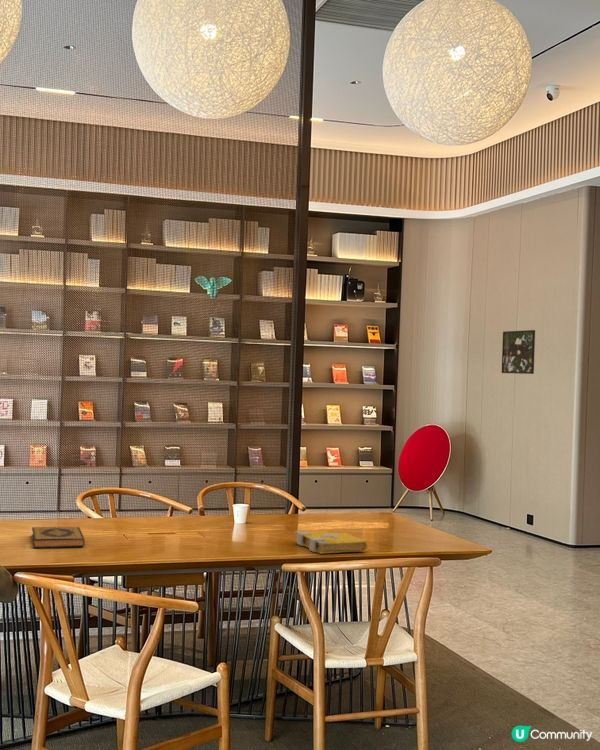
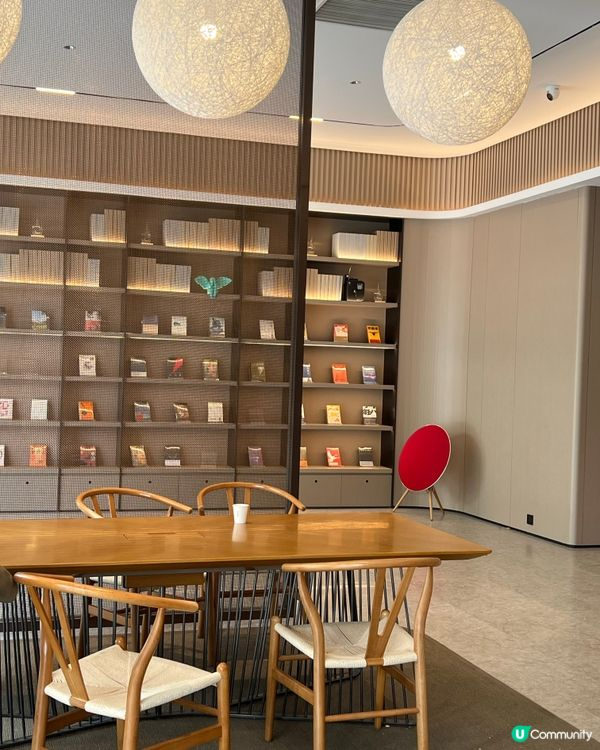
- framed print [501,329,536,375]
- spell book [294,529,369,555]
- hardback book [31,526,86,549]
